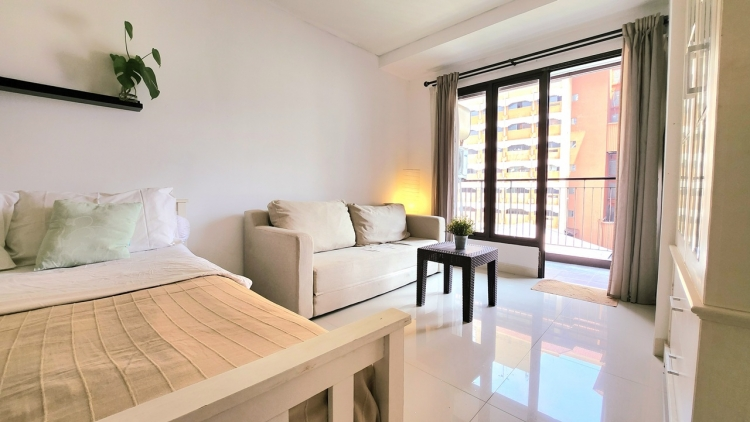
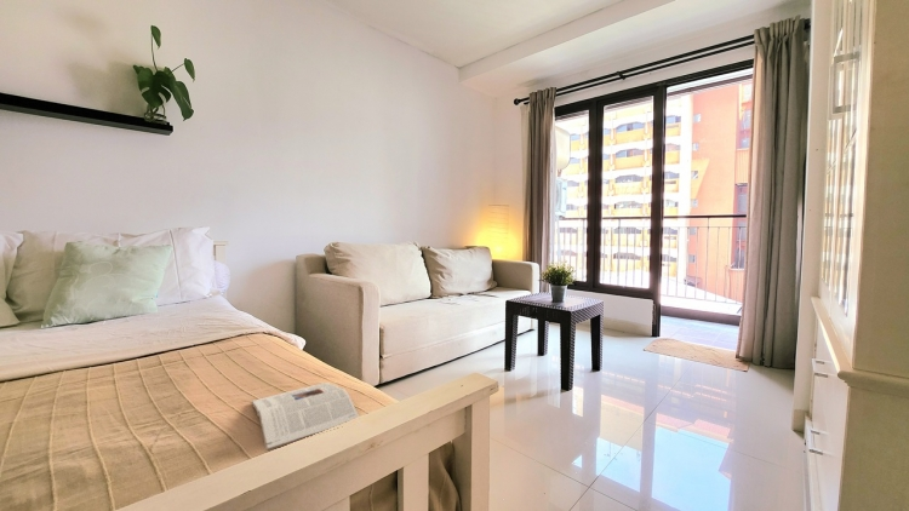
+ magazine [250,381,360,452]
